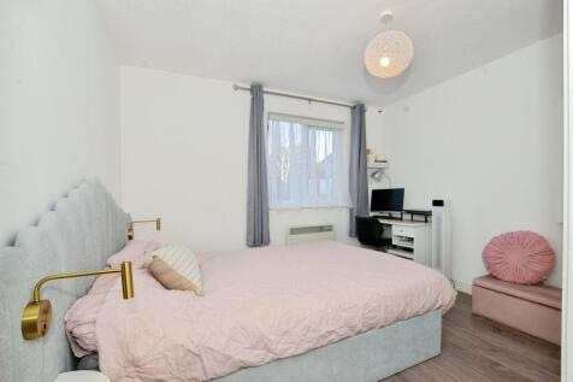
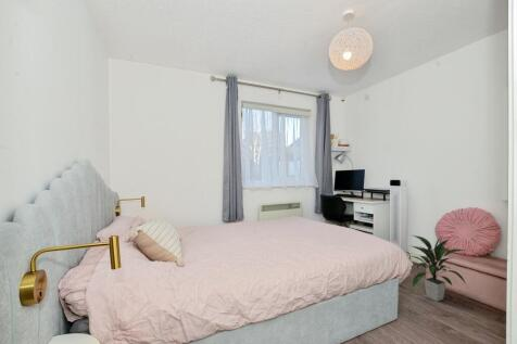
+ indoor plant [408,234,467,303]
